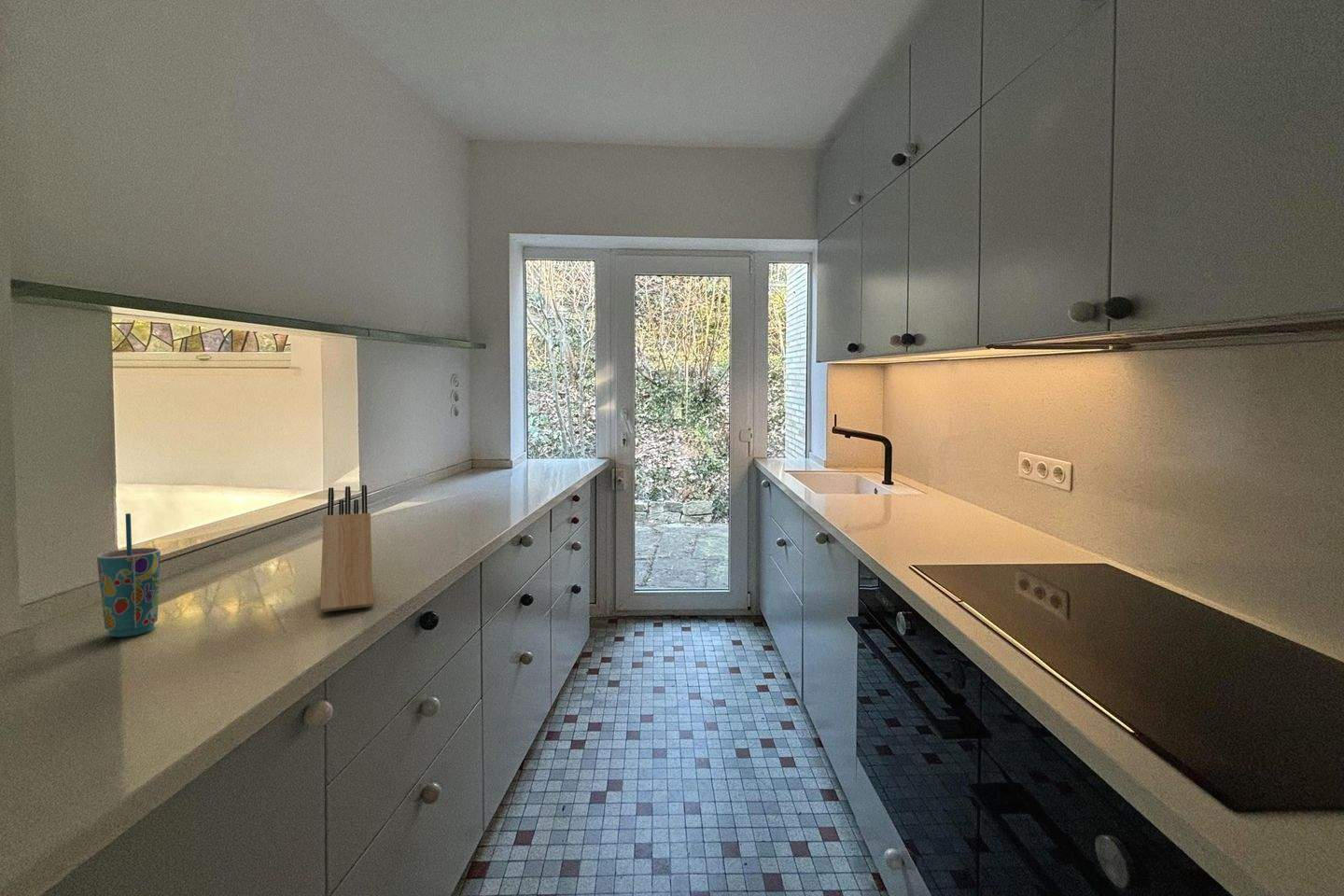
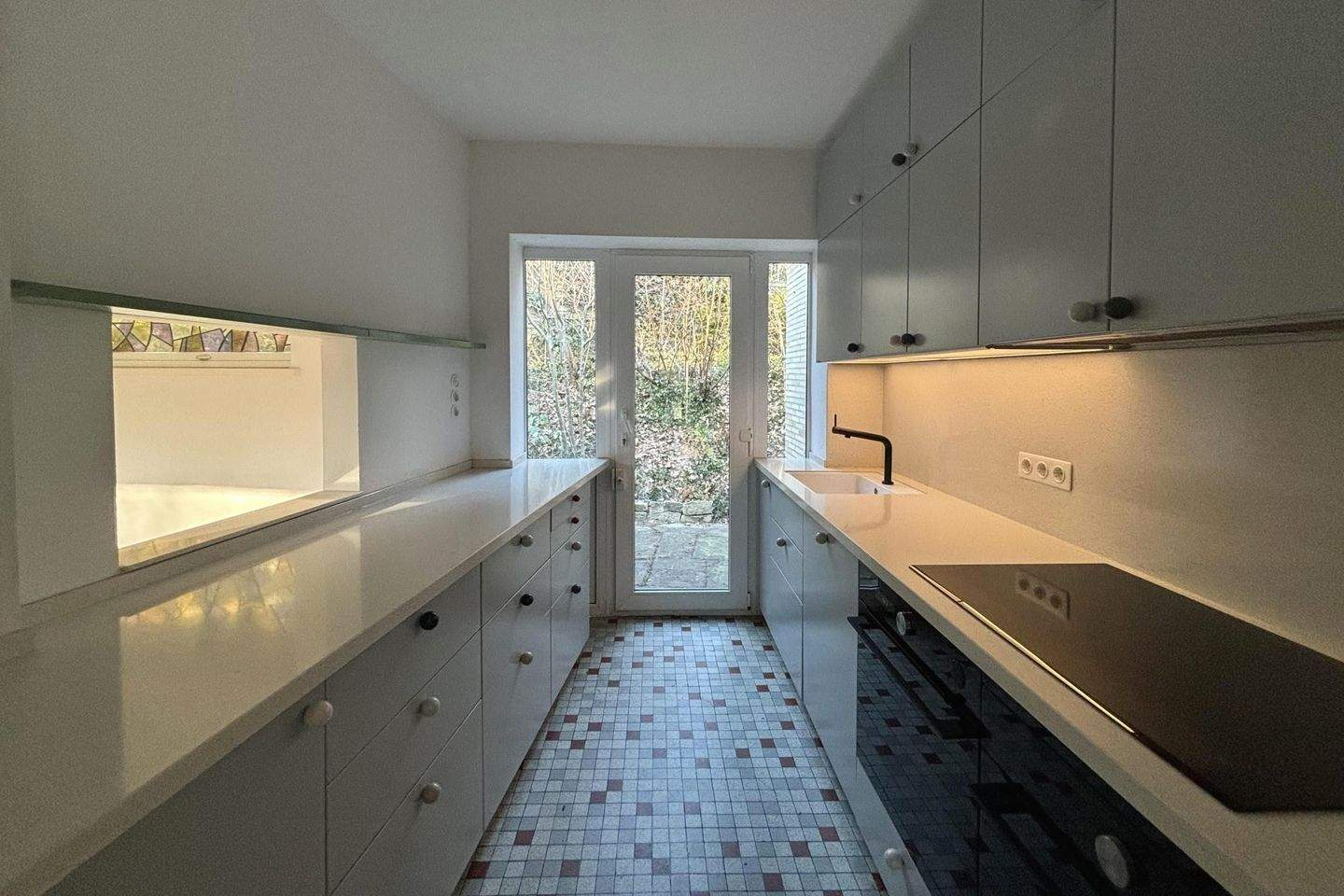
- knife block [319,484,373,613]
- cup [96,512,161,637]
